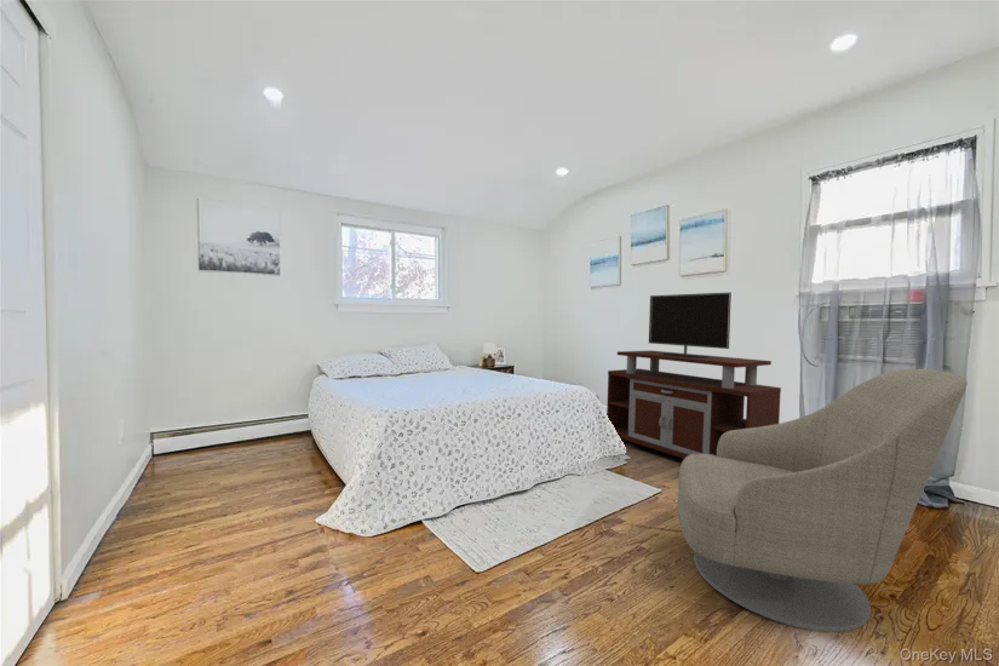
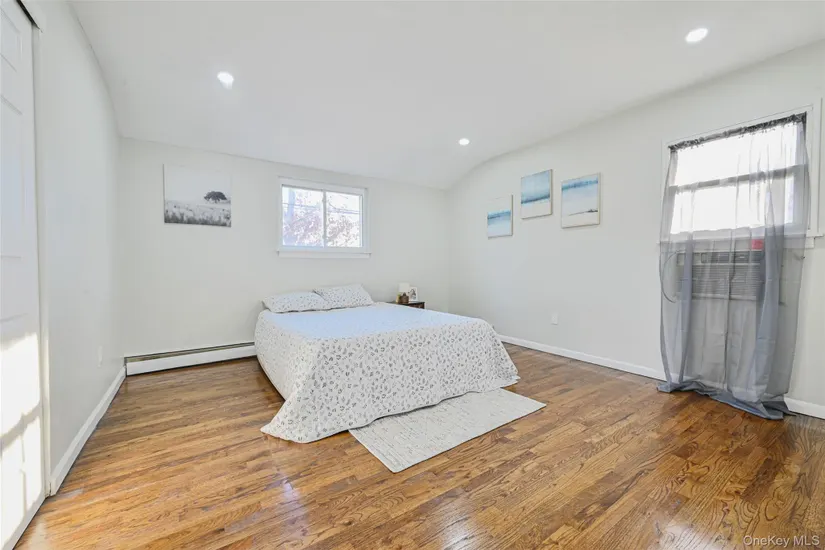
- tv stand [605,291,782,460]
- armchair [677,368,969,633]
